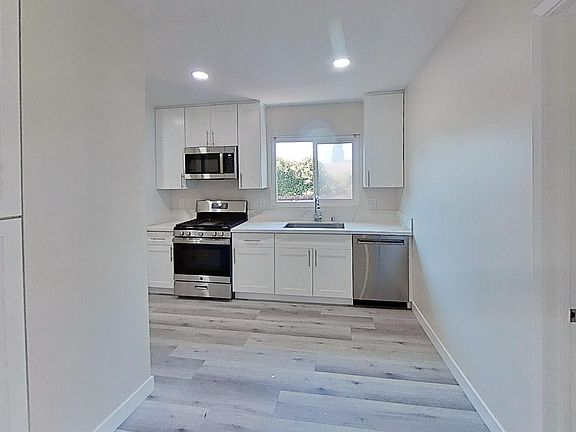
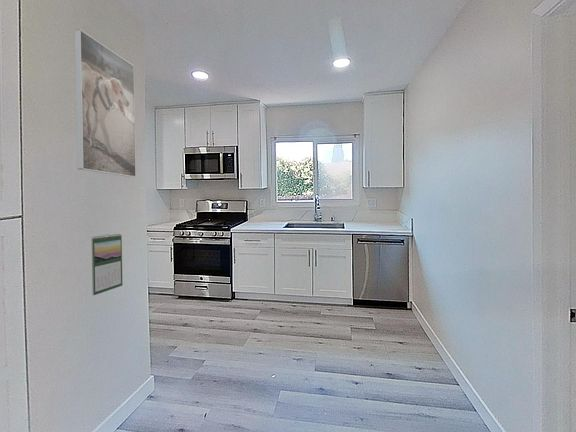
+ calendar [91,233,123,296]
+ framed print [73,28,137,178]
